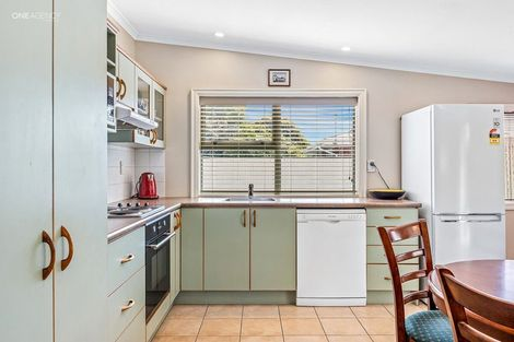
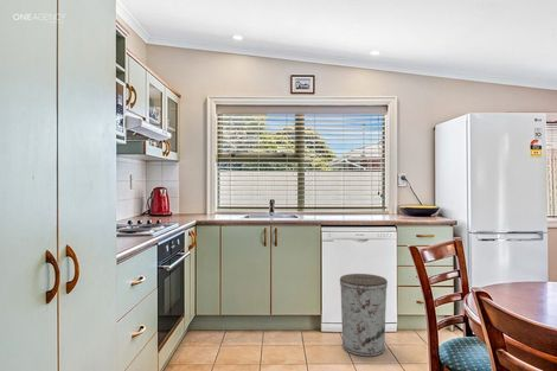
+ trash can [339,273,389,357]
